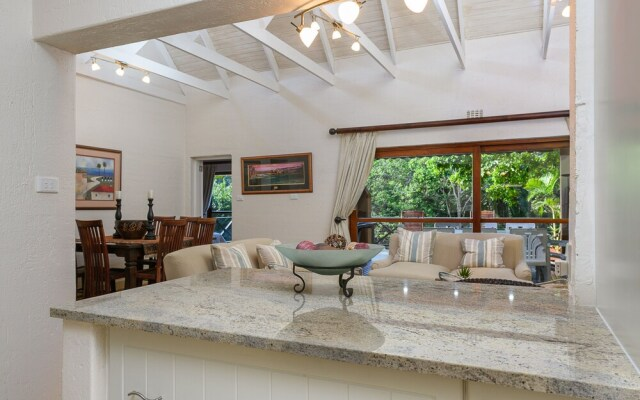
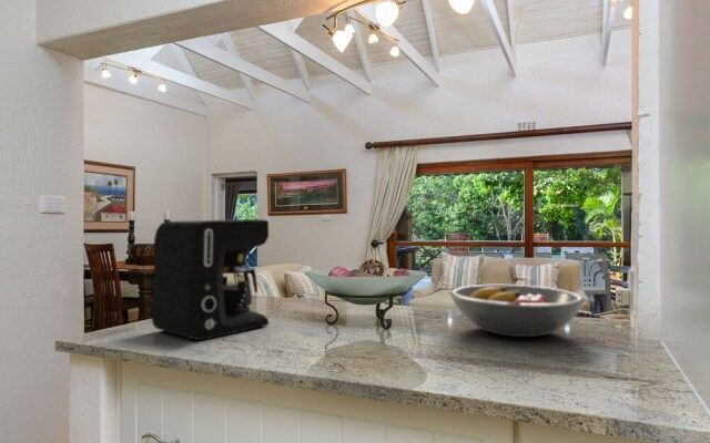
+ coffee maker [151,218,270,341]
+ fruit bowl [448,284,586,338]
